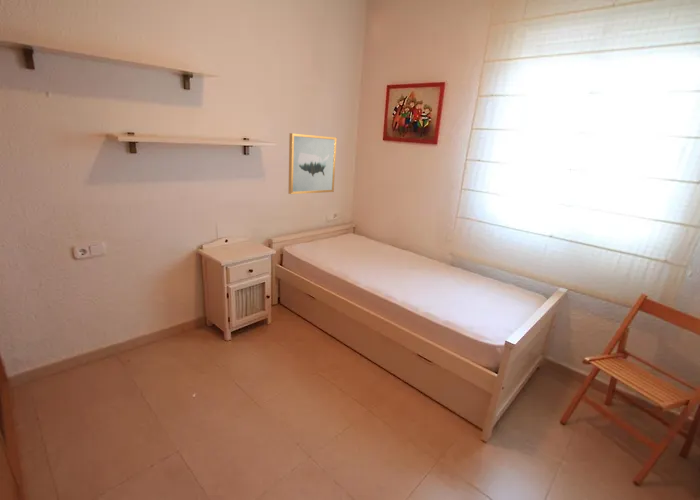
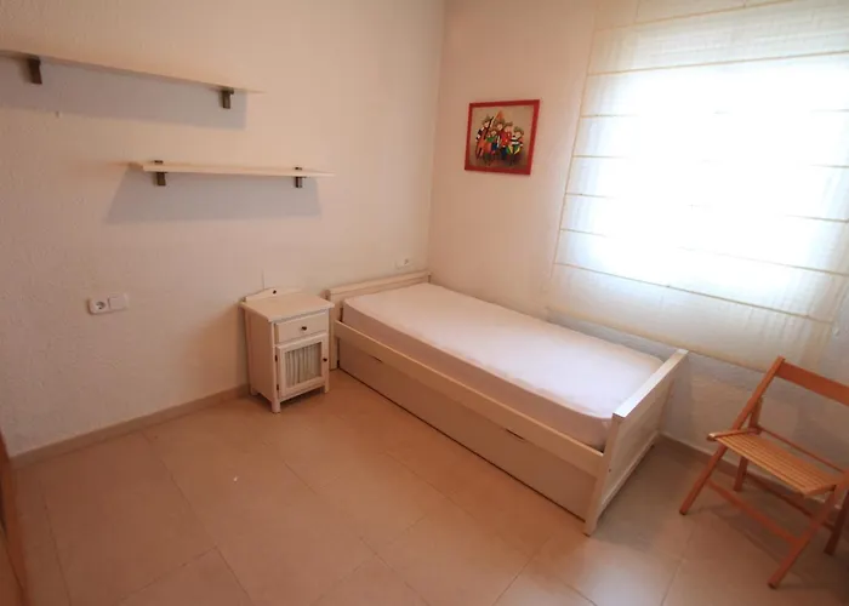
- wall art [287,132,338,195]
